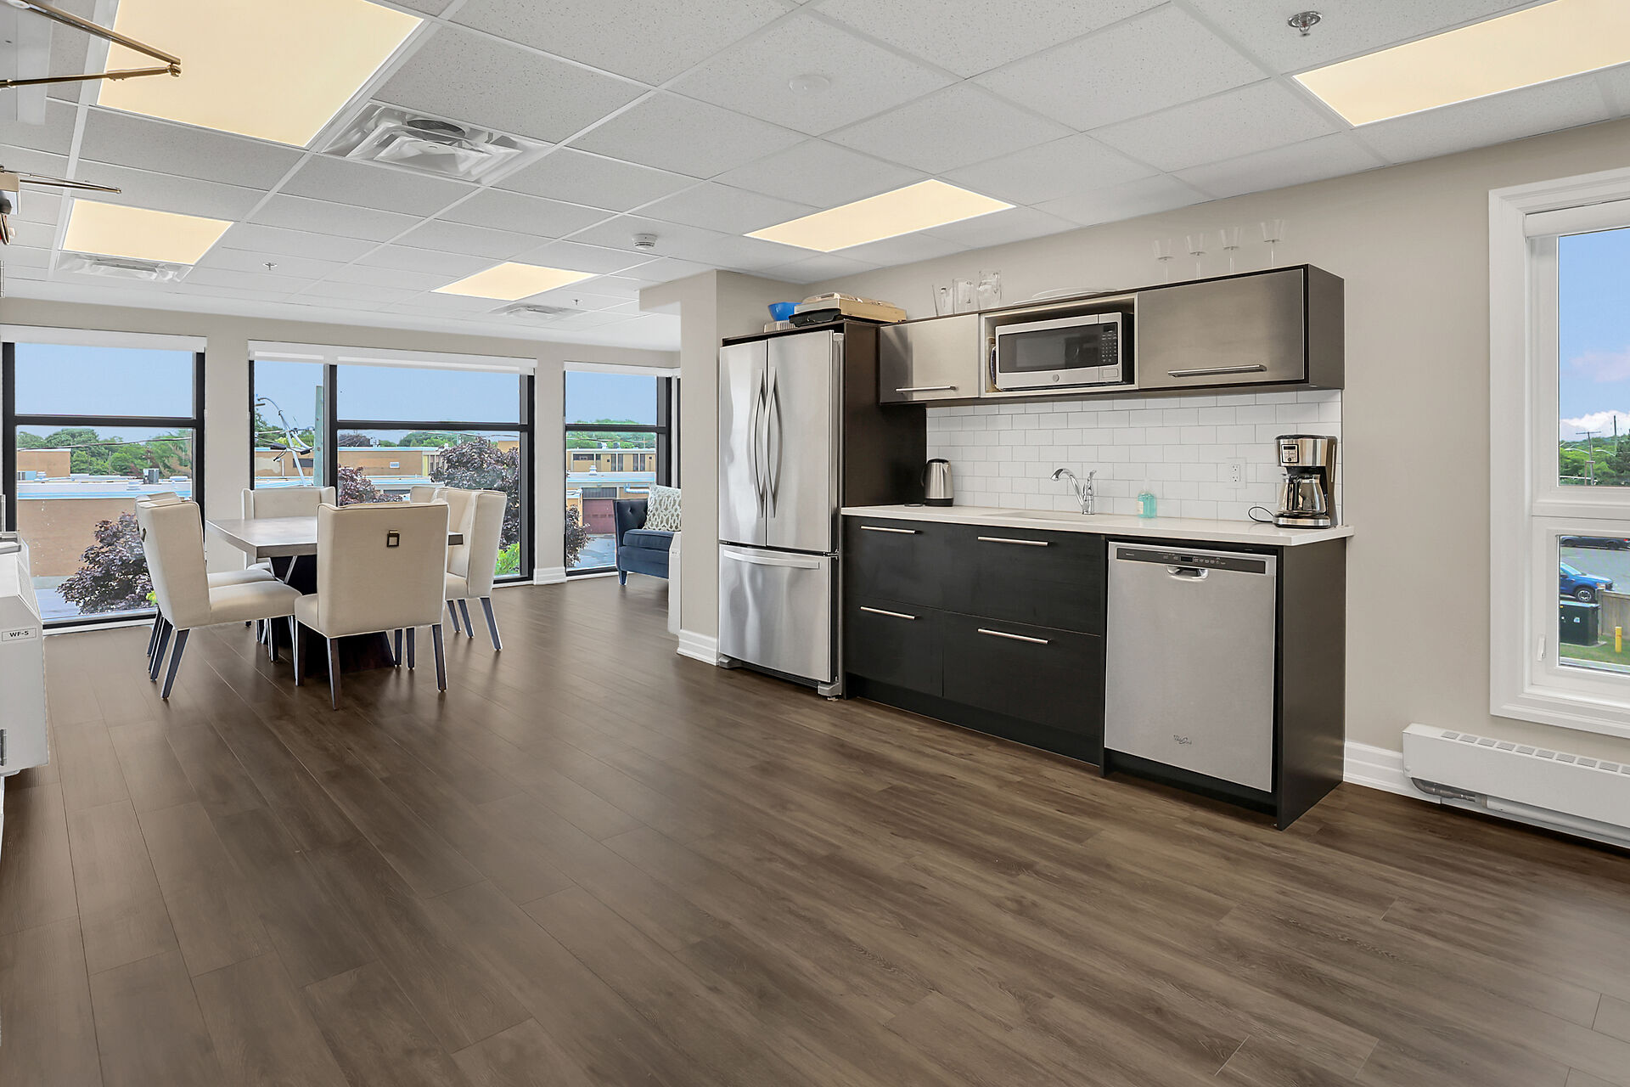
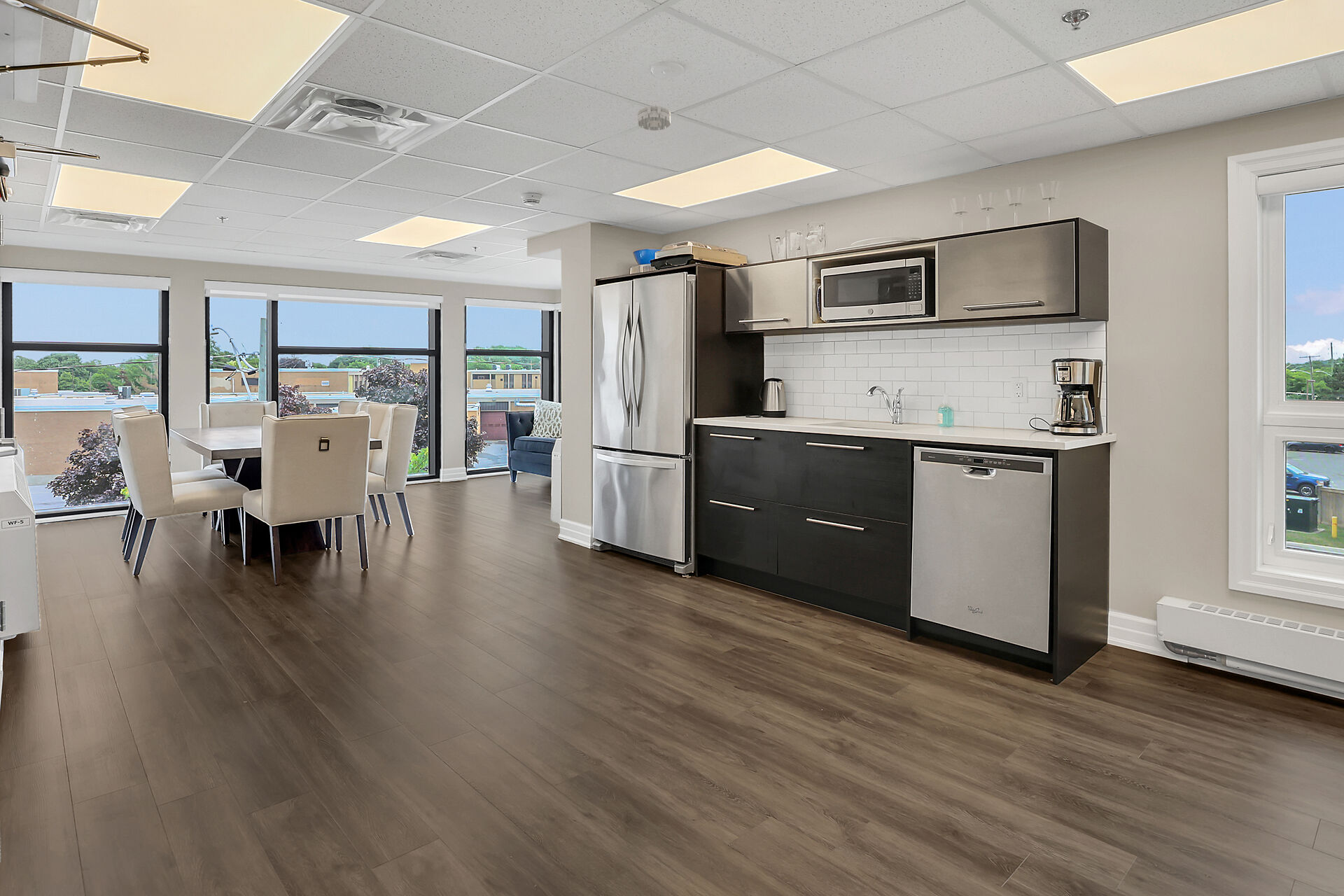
+ smoke detector [637,105,671,132]
